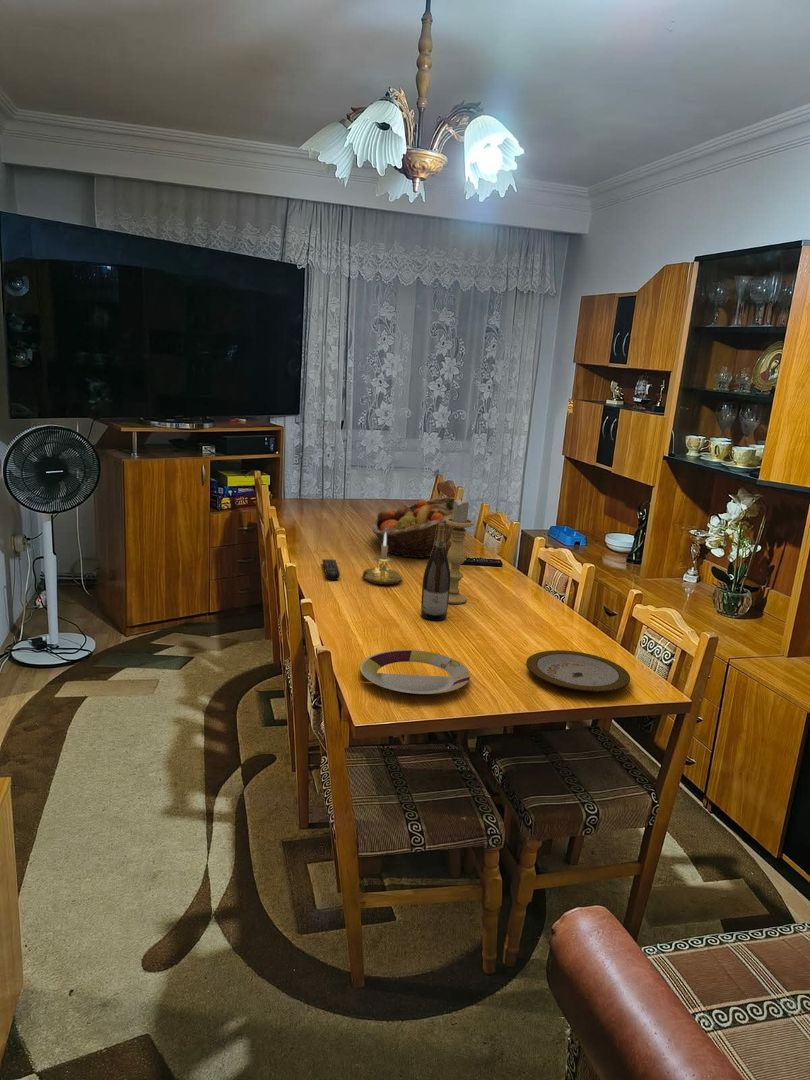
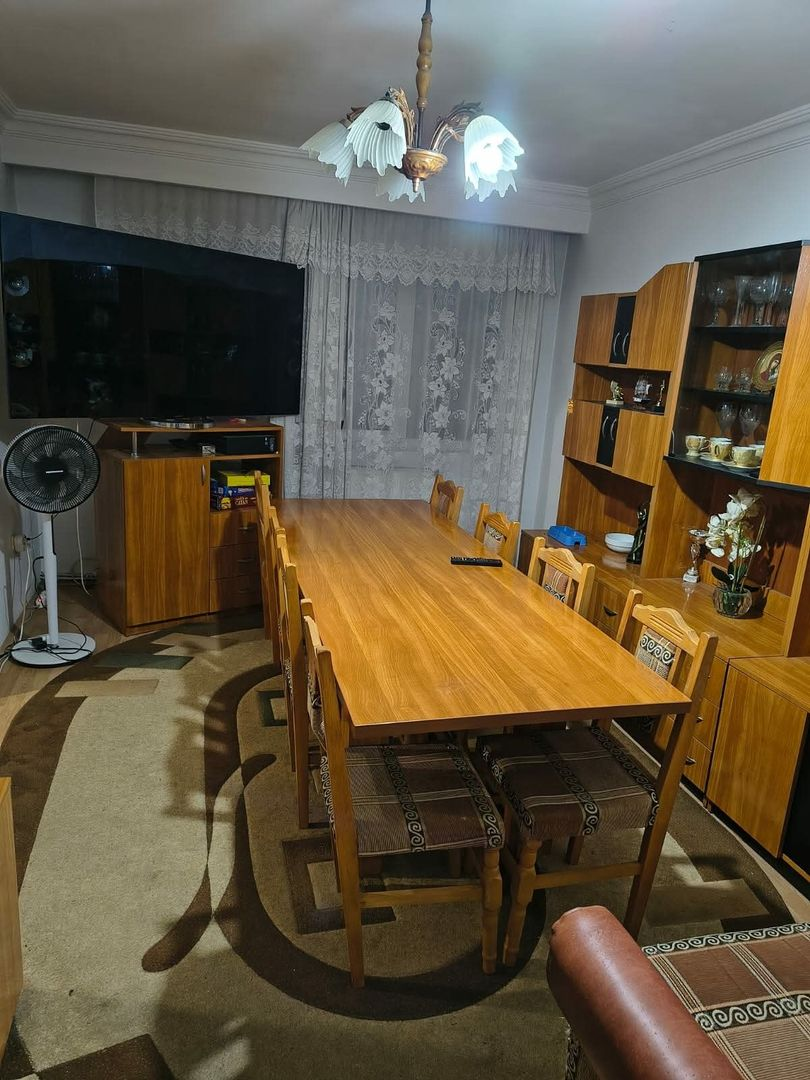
- plate [359,649,471,697]
- plate [525,649,631,693]
- fruit basket [371,496,470,559]
- wine bottle [420,523,451,621]
- candle holder [362,533,404,586]
- remote control [321,558,341,581]
- candle holder [446,497,474,605]
